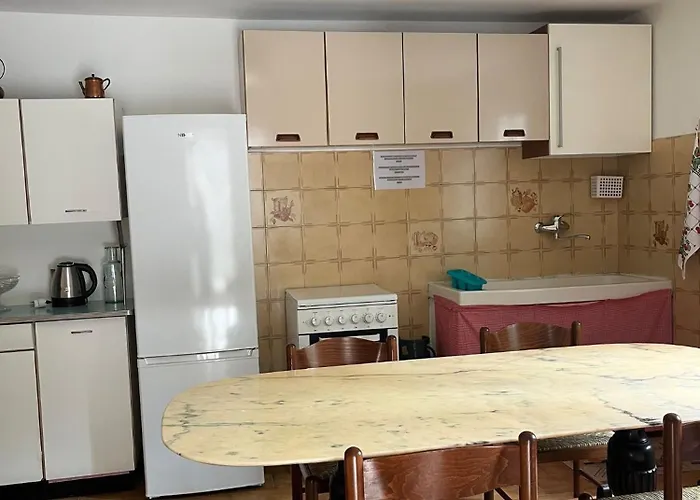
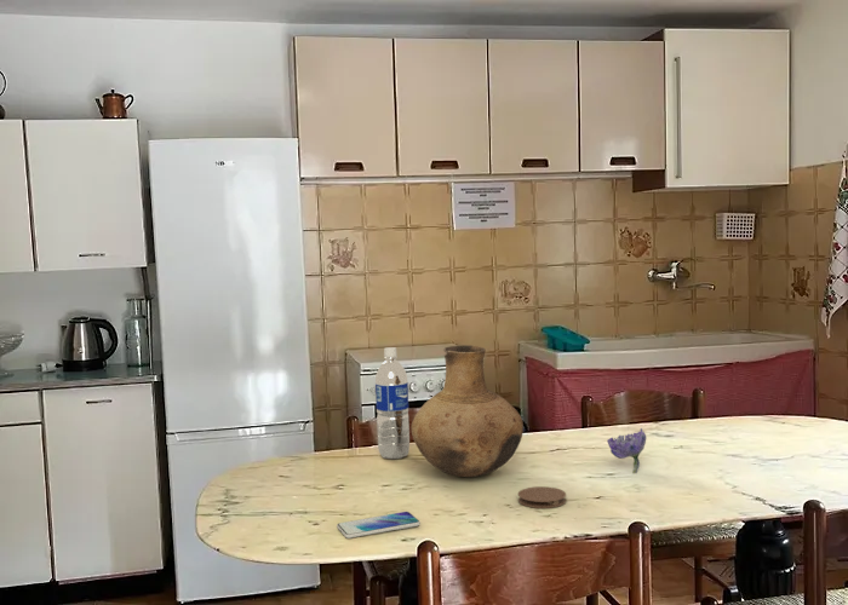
+ coaster [517,485,567,509]
+ water bottle [374,346,411,460]
+ smartphone [336,511,422,540]
+ vase [411,344,525,478]
+ flower [606,427,647,474]
